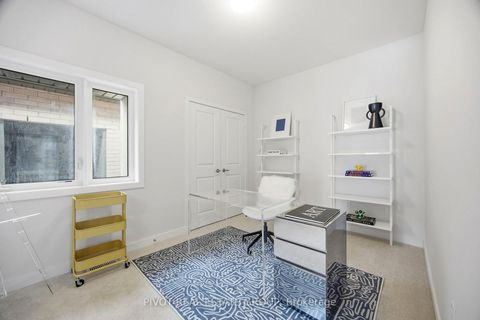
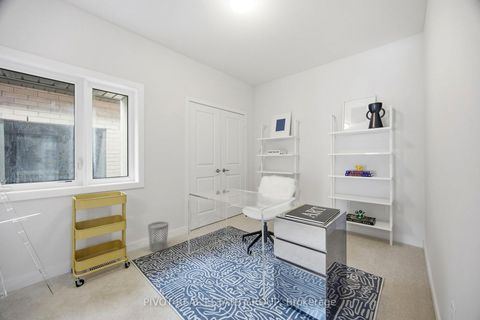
+ wastebasket [147,221,169,252]
